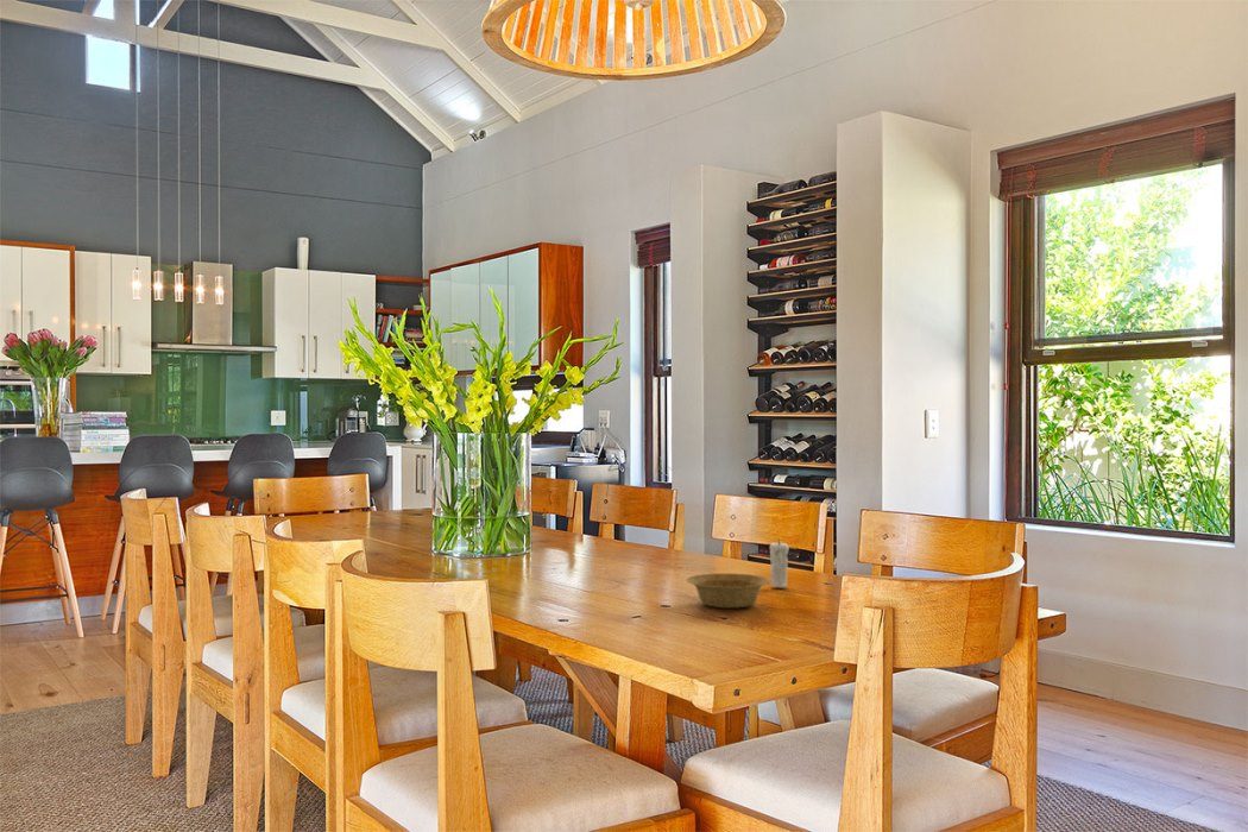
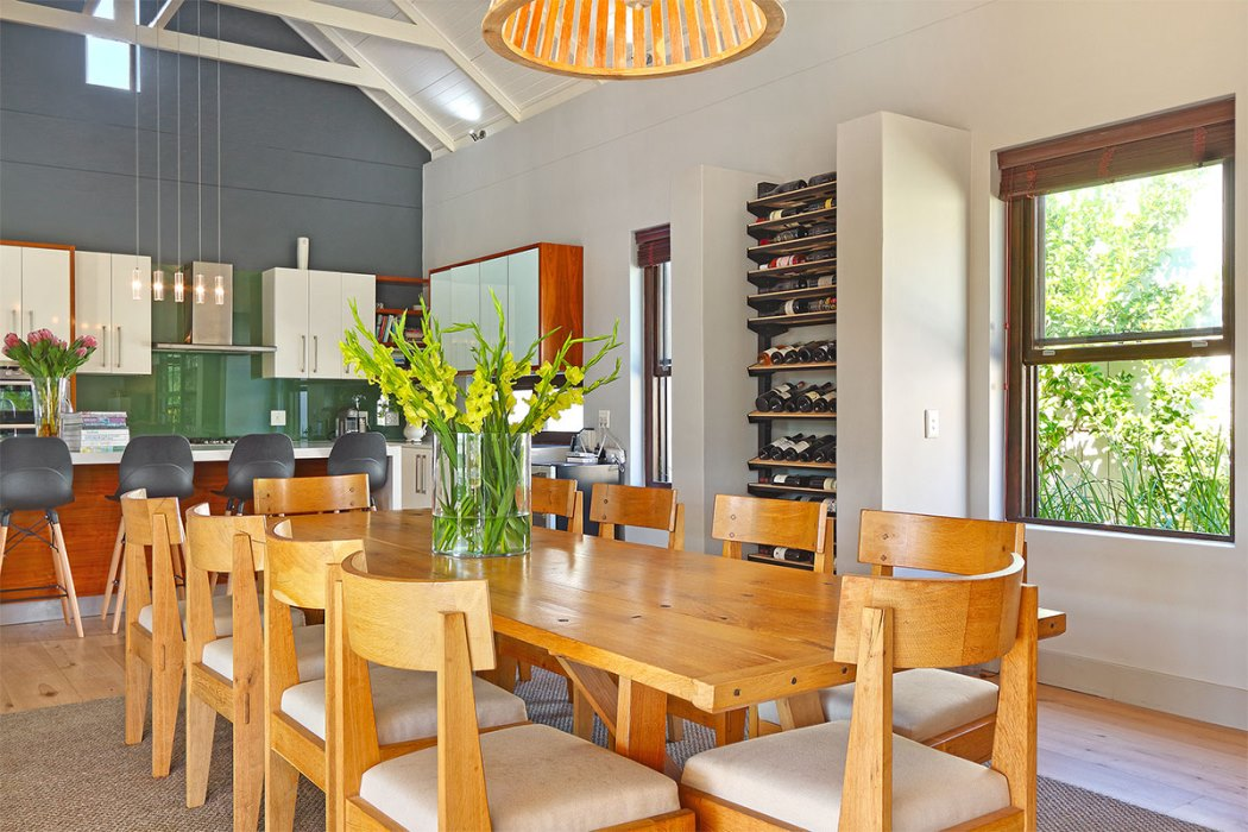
- bowl [686,573,771,609]
- candle [768,540,790,590]
